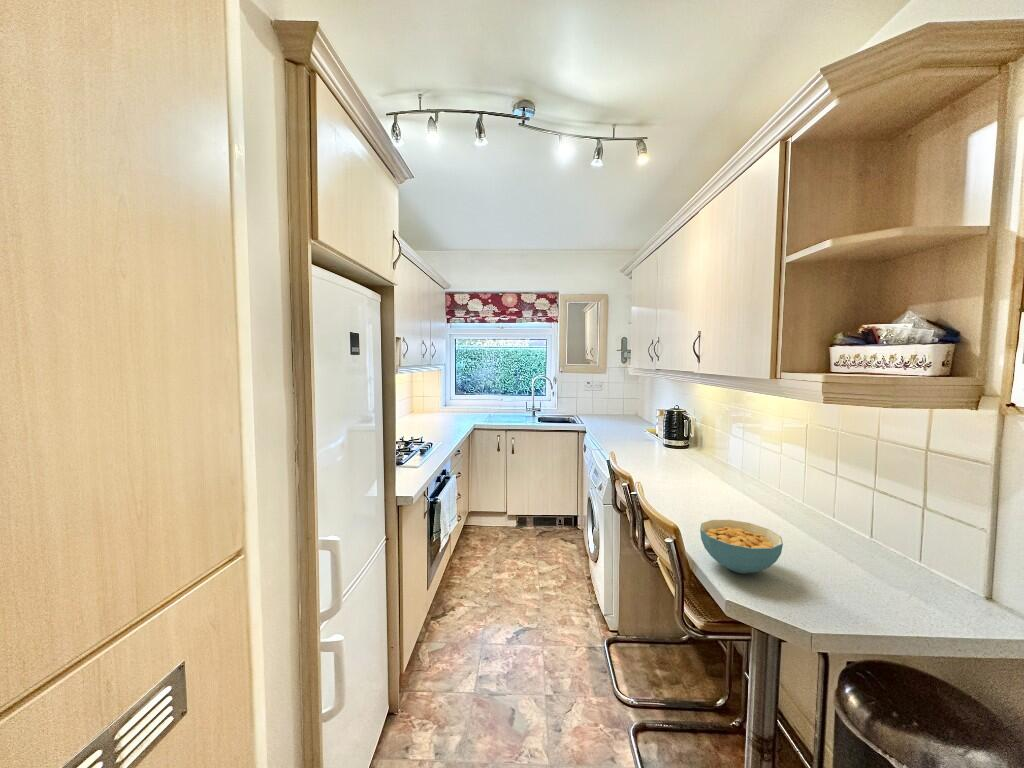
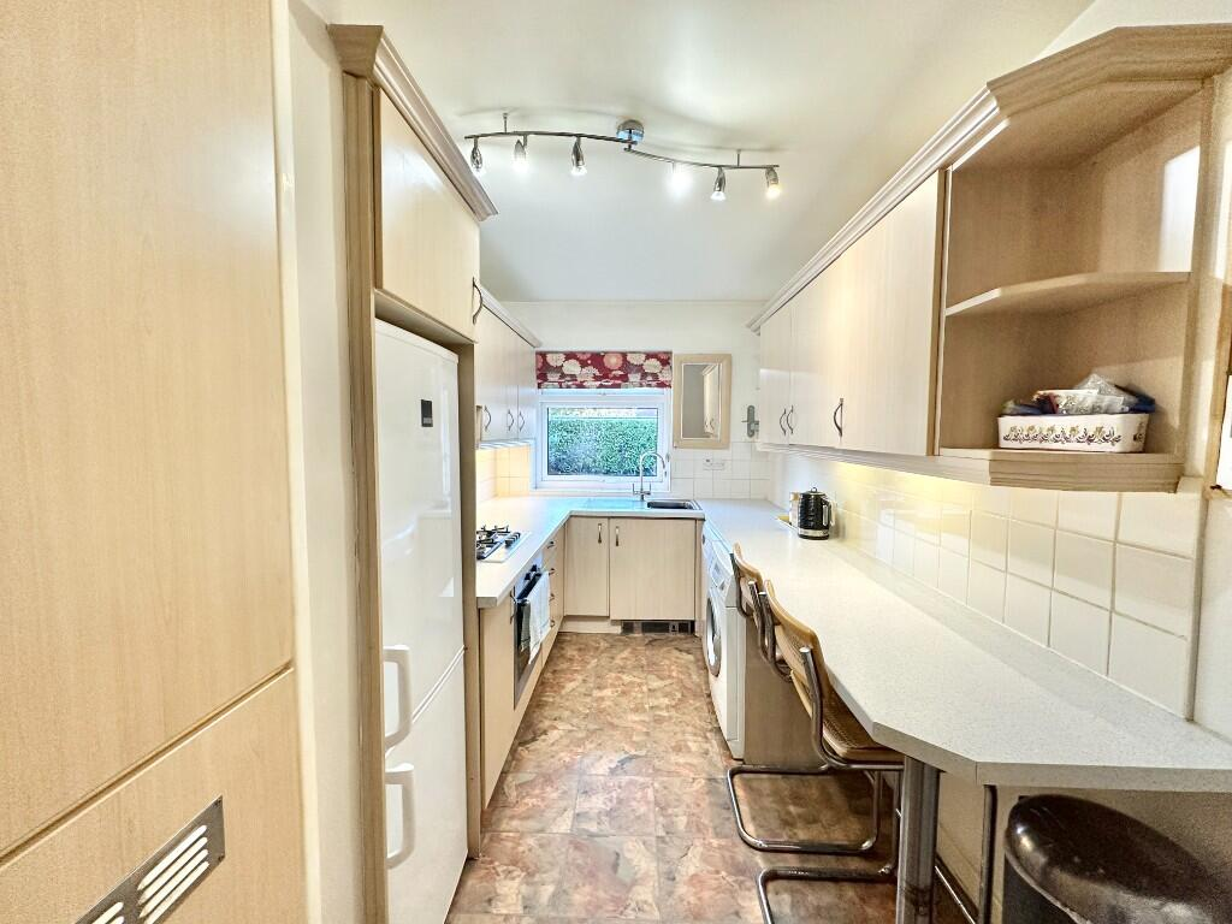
- cereal bowl [699,519,784,574]
